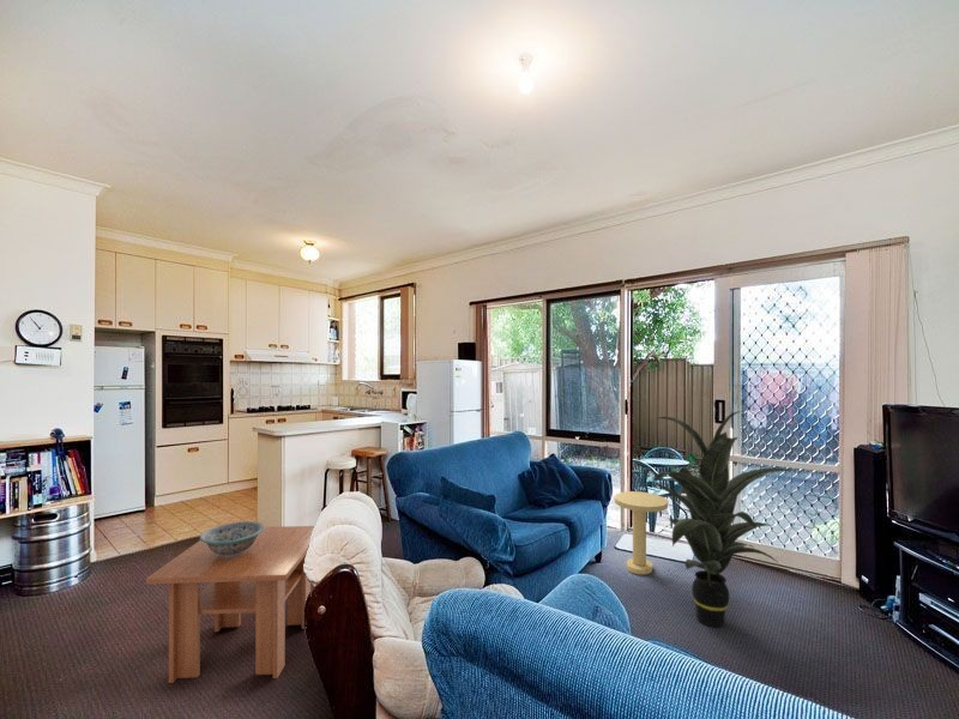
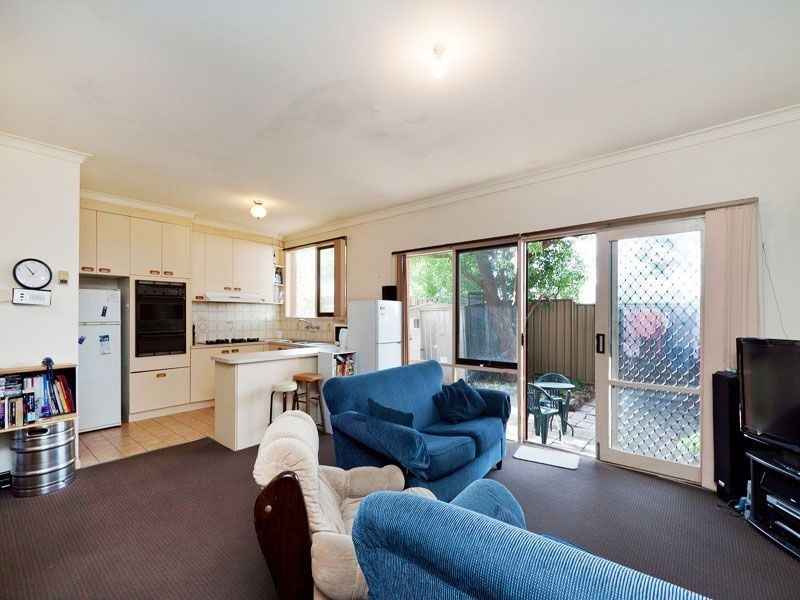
- coffee table [145,525,315,684]
- decorative bowl [199,520,265,557]
- side table [614,490,669,575]
- indoor plant [650,410,801,628]
